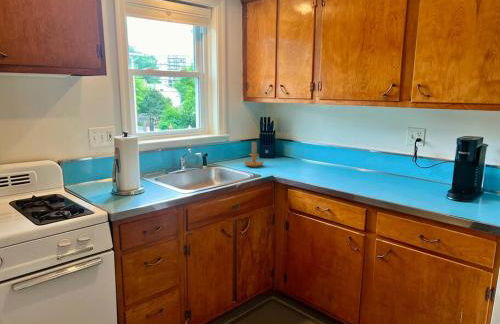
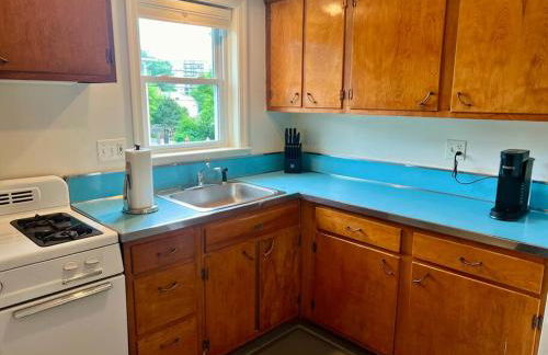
- candle [243,141,265,168]
